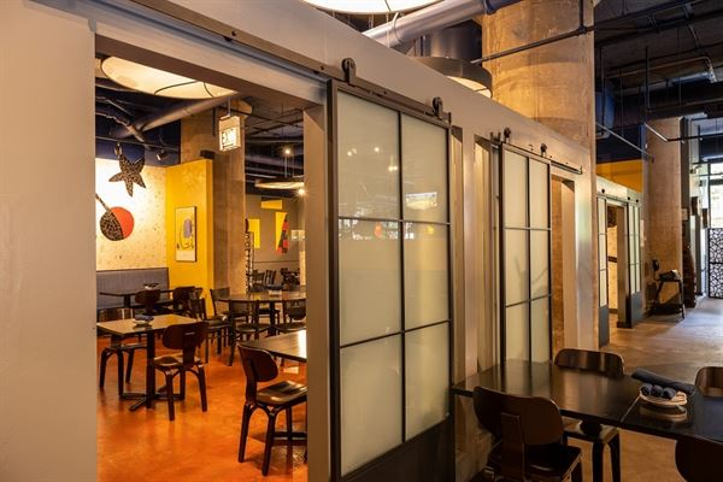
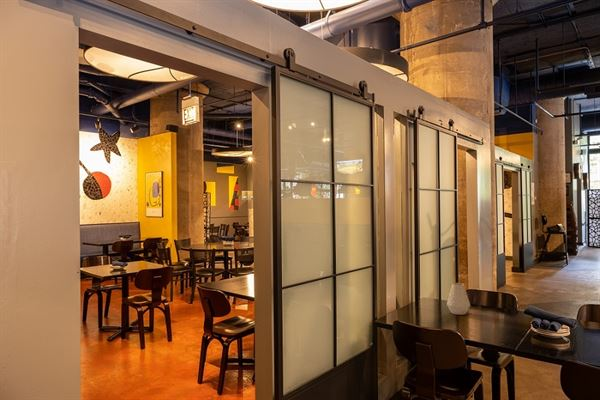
+ vase [446,282,471,316]
